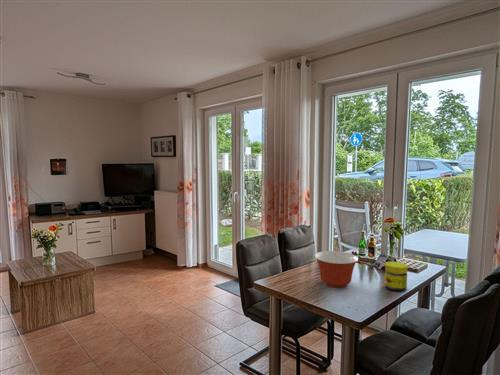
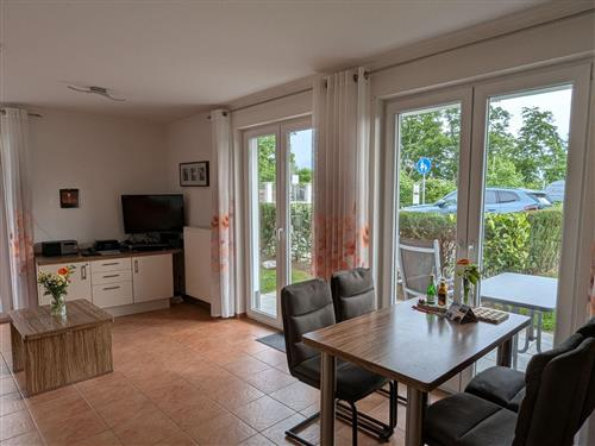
- mixing bowl [313,250,360,288]
- jar [384,260,409,292]
